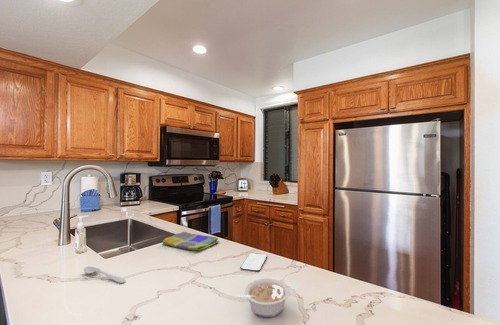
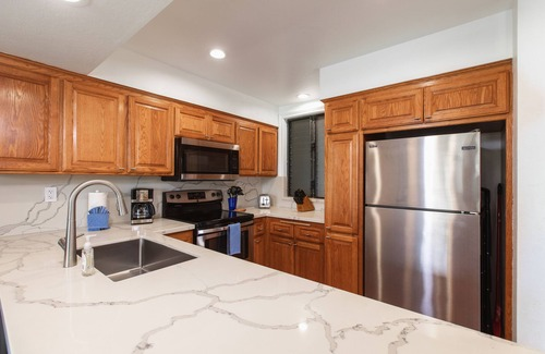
- dish towel [162,231,220,251]
- spoon [83,266,127,284]
- smartphone [239,252,268,272]
- legume [236,278,291,319]
